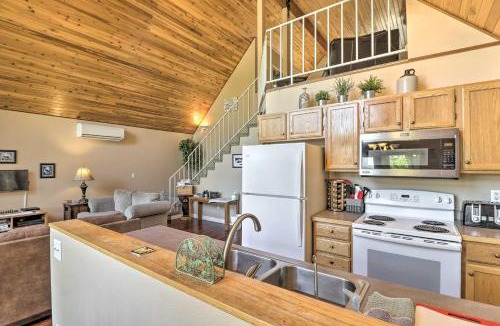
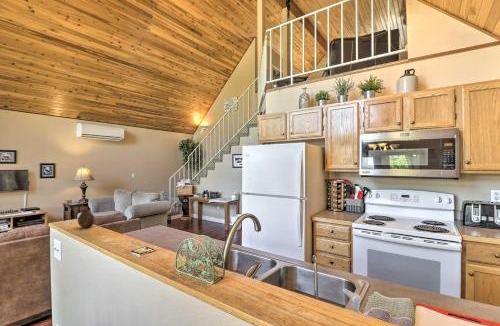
+ fruit [77,208,96,228]
